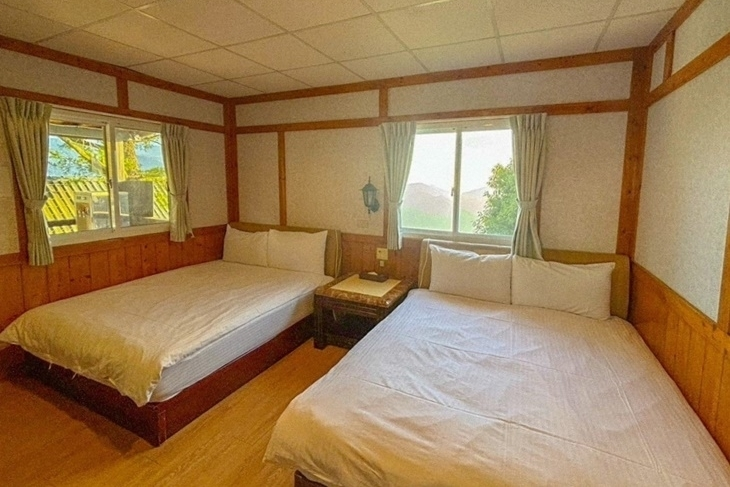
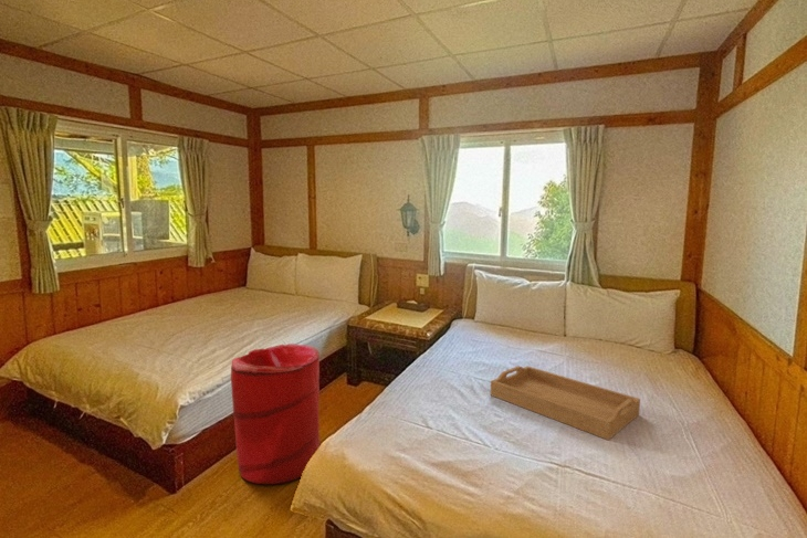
+ laundry hamper [230,342,321,485]
+ serving tray [490,365,641,441]
